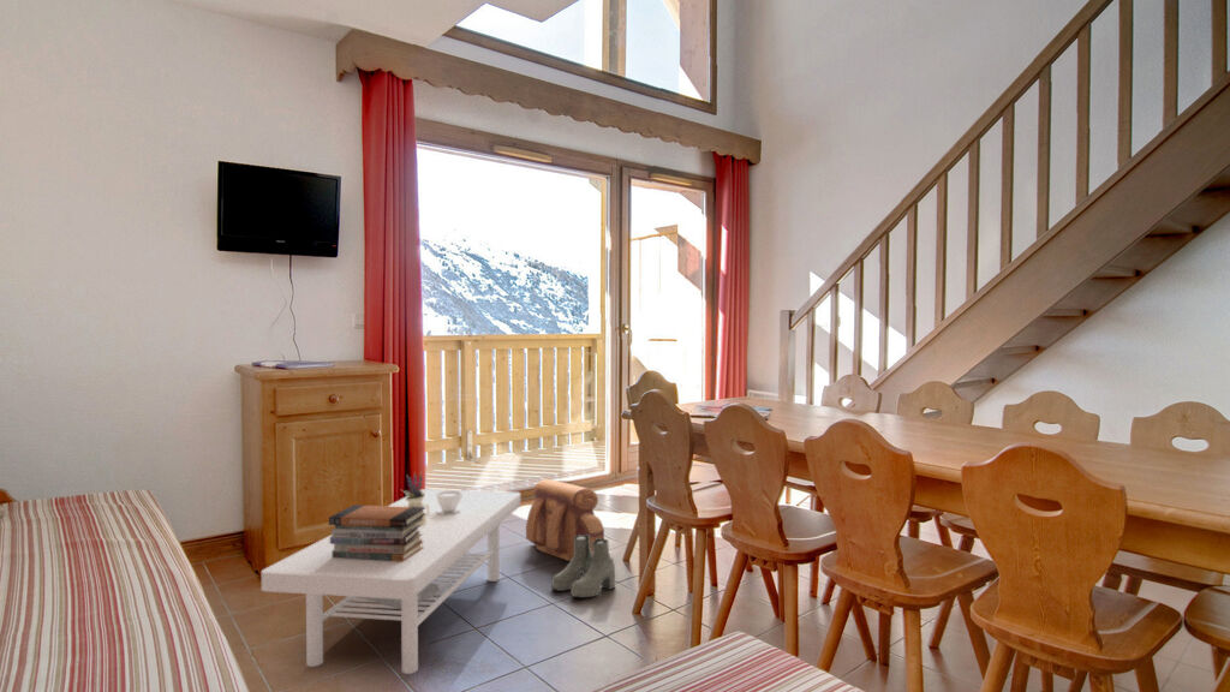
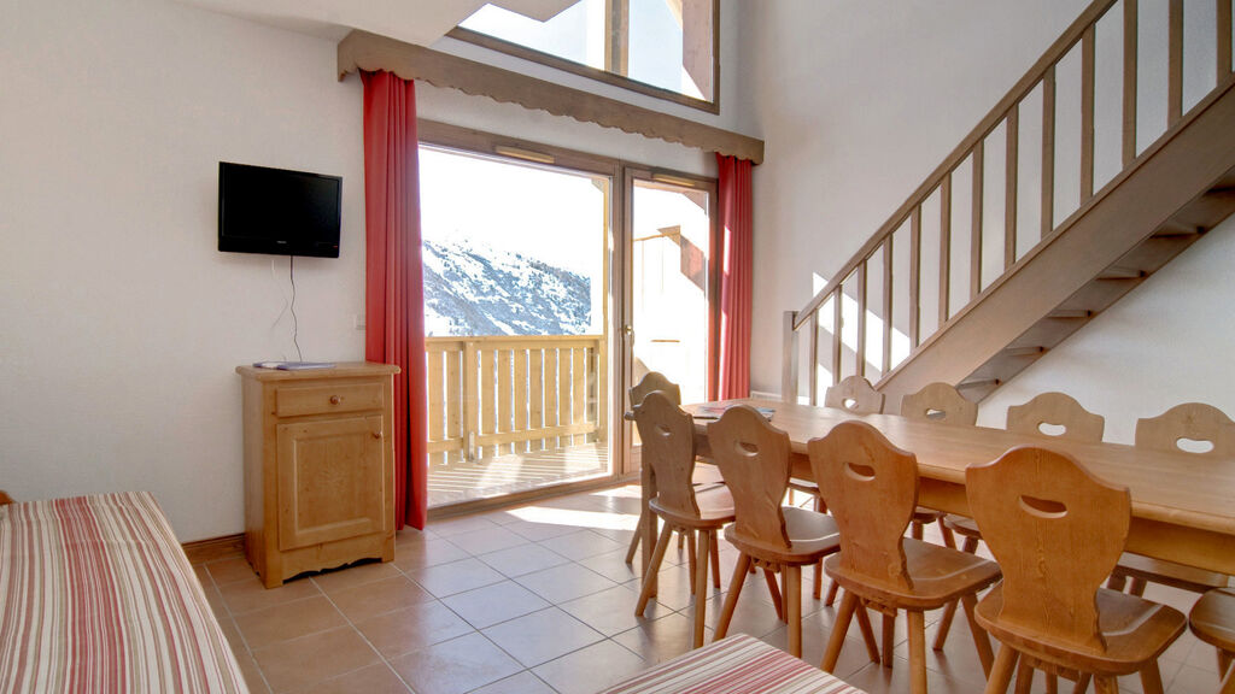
- backpack [525,478,605,562]
- coffee table [261,471,521,675]
- book stack [328,503,426,562]
- boots [550,535,616,598]
